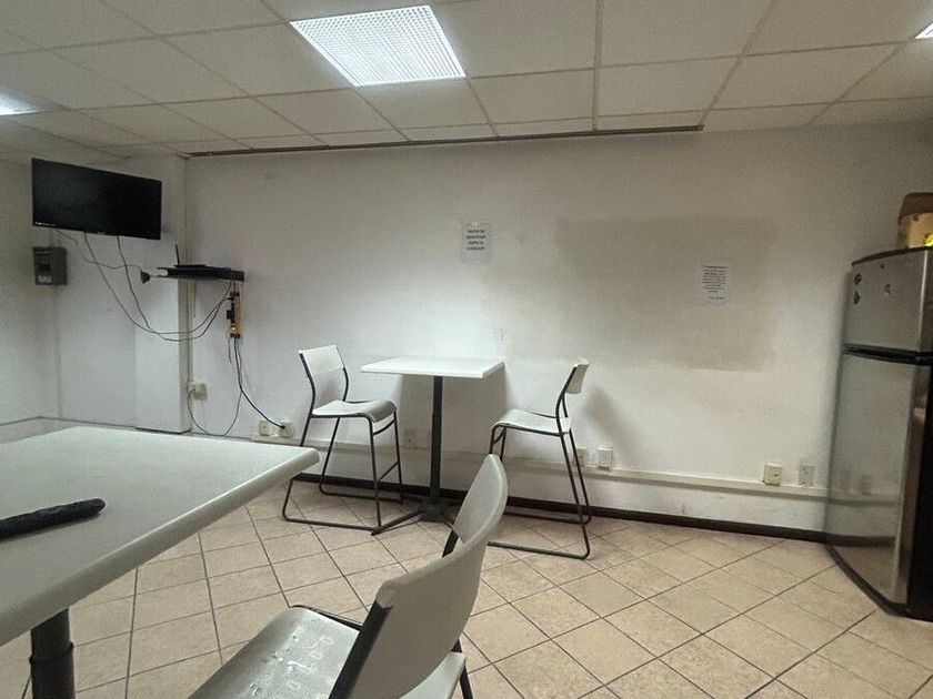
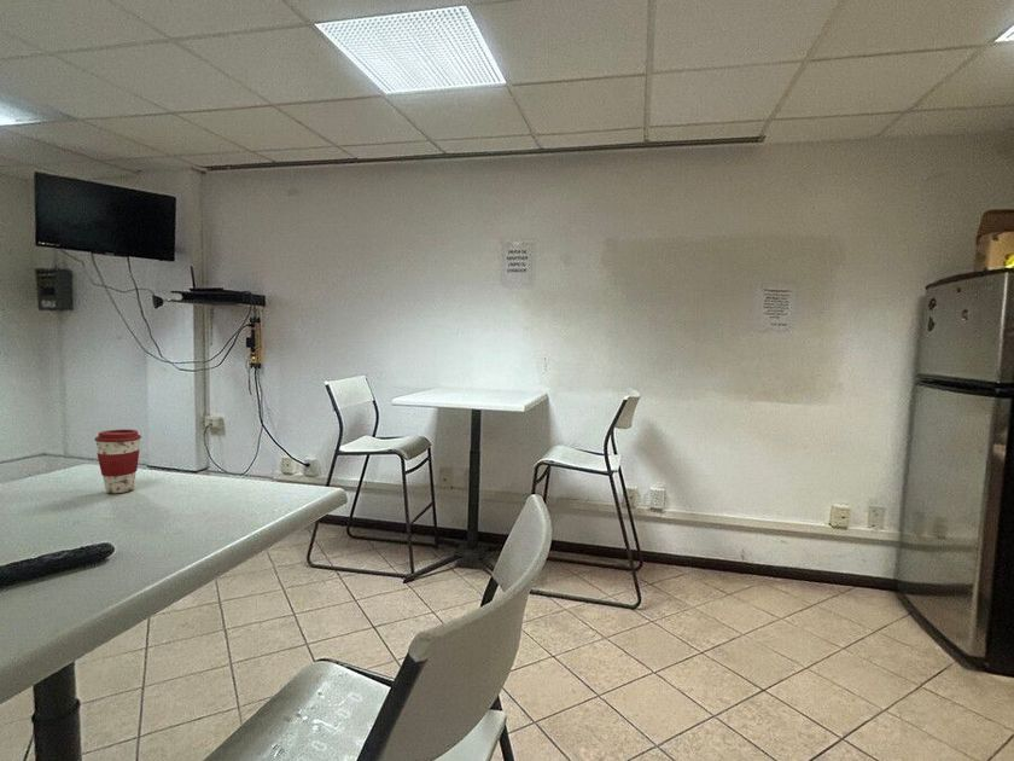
+ coffee cup [94,429,142,494]
